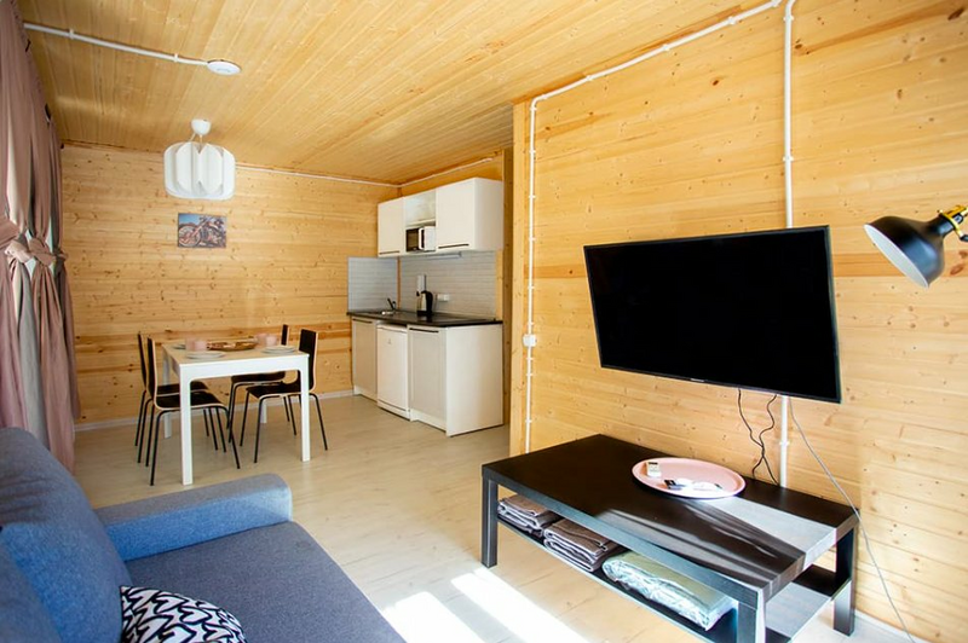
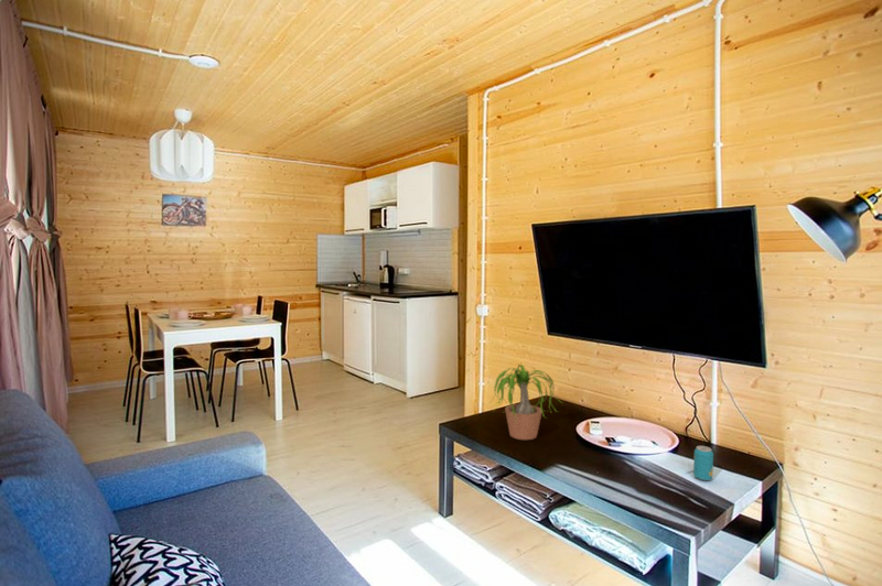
+ potted plant [484,363,563,441]
+ beverage can [692,445,714,481]
